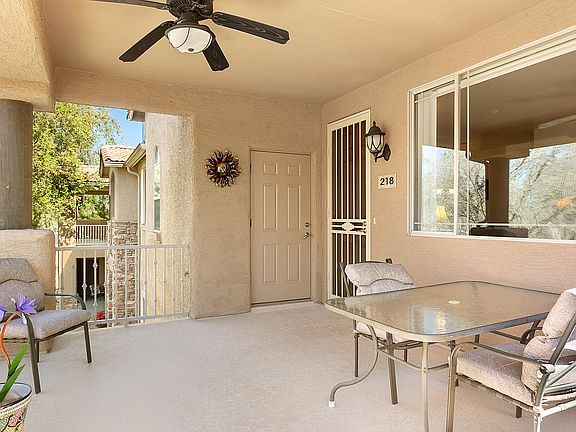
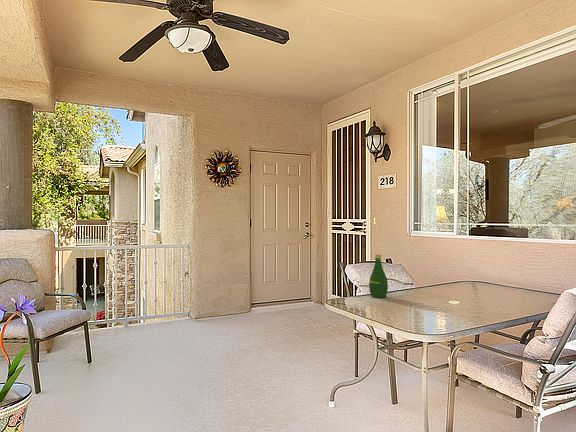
+ bottle [368,254,389,299]
